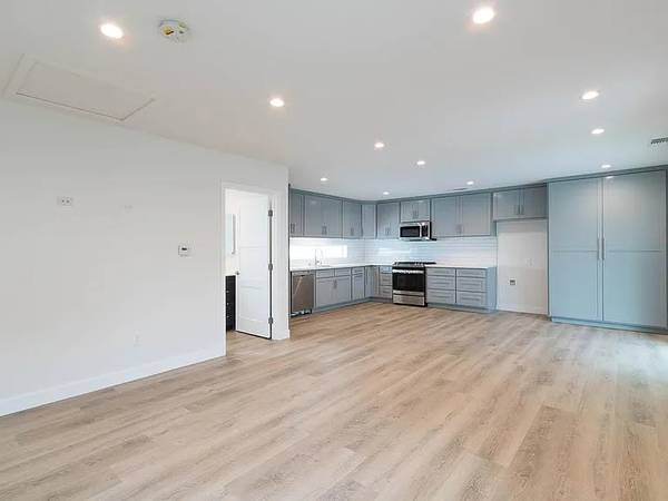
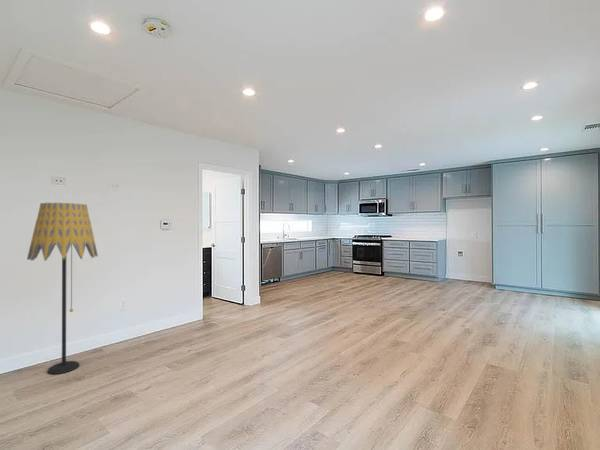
+ floor lamp [26,202,99,375]
